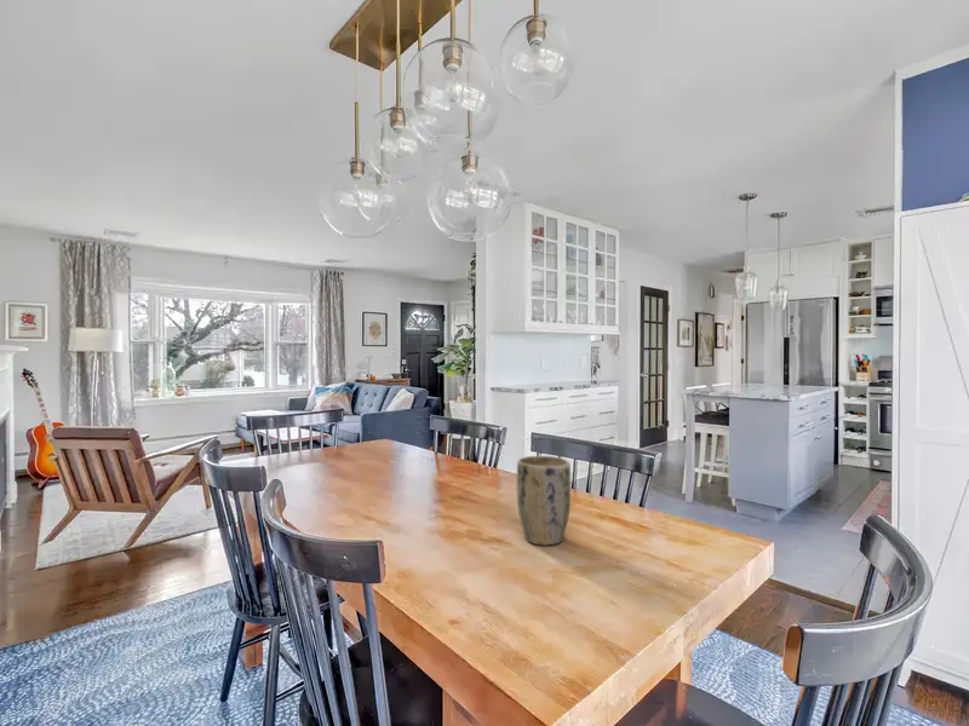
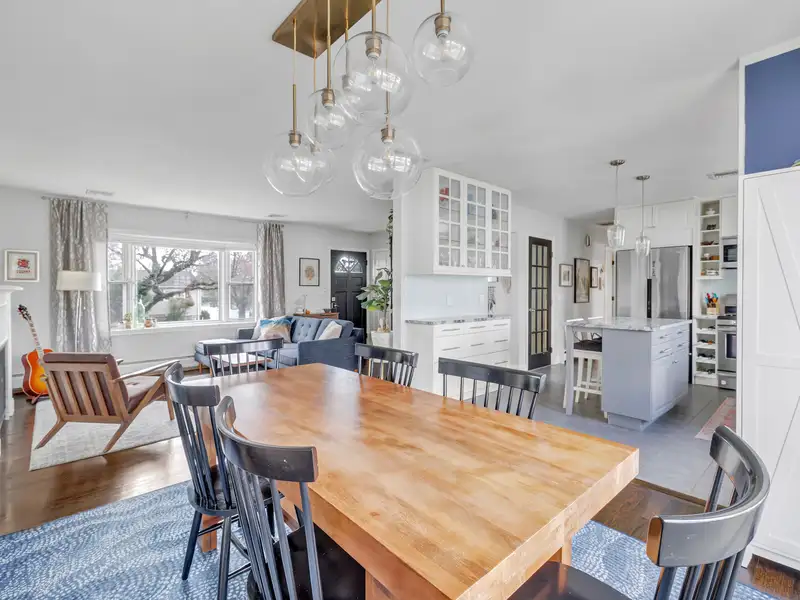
- plant pot [516,455,572,546]
